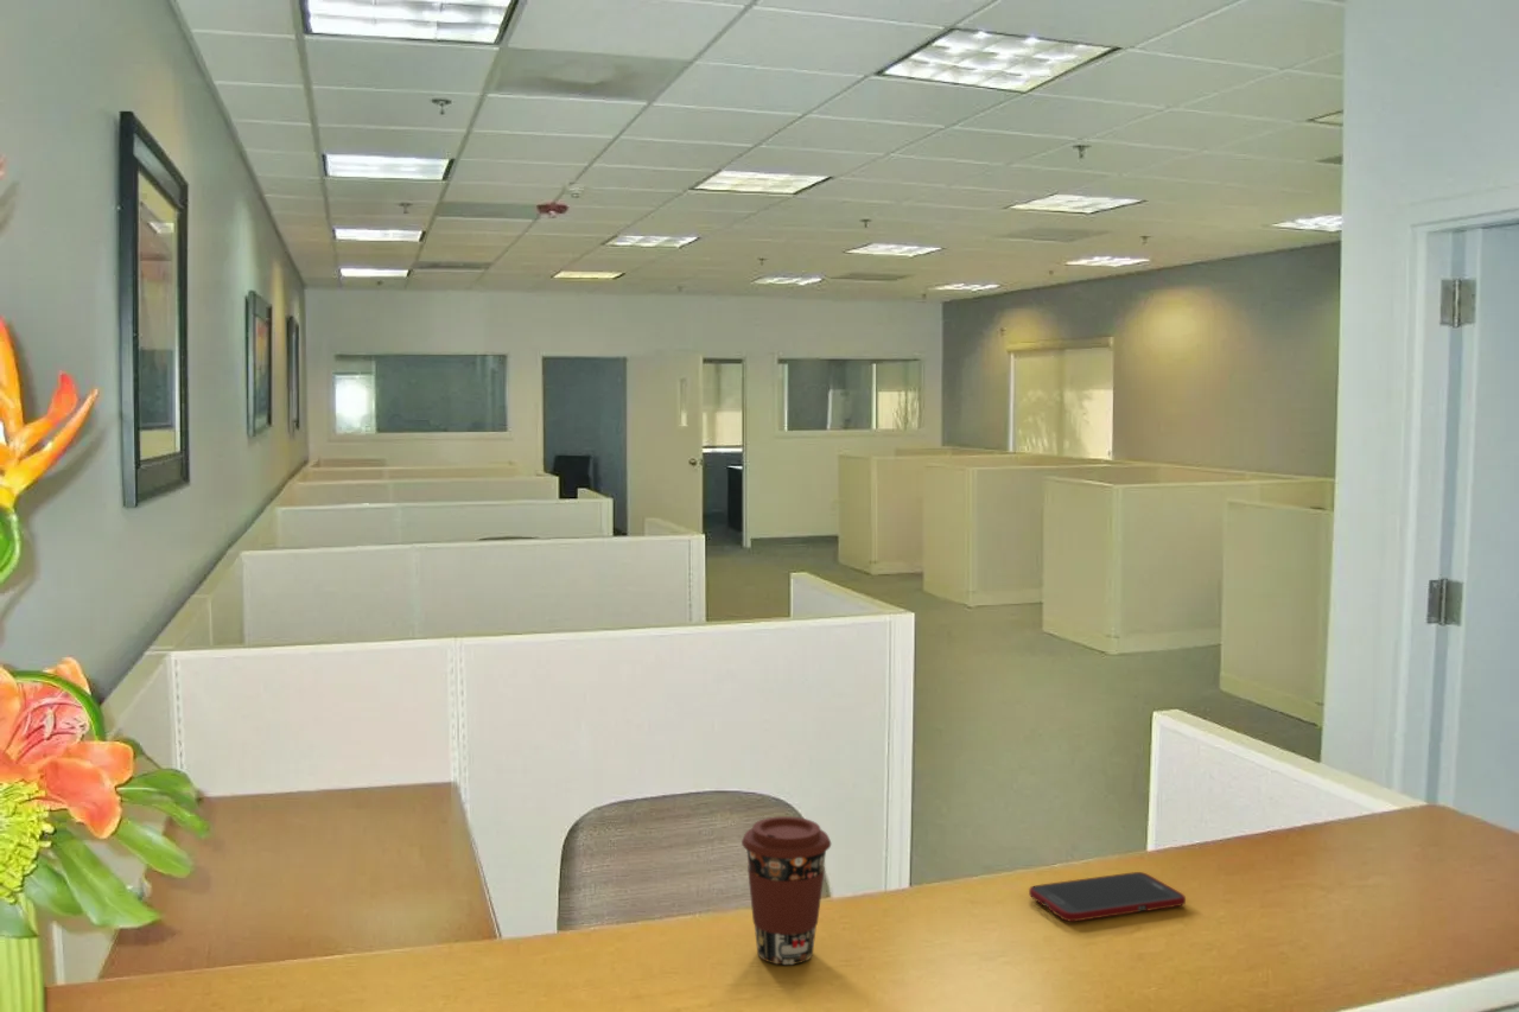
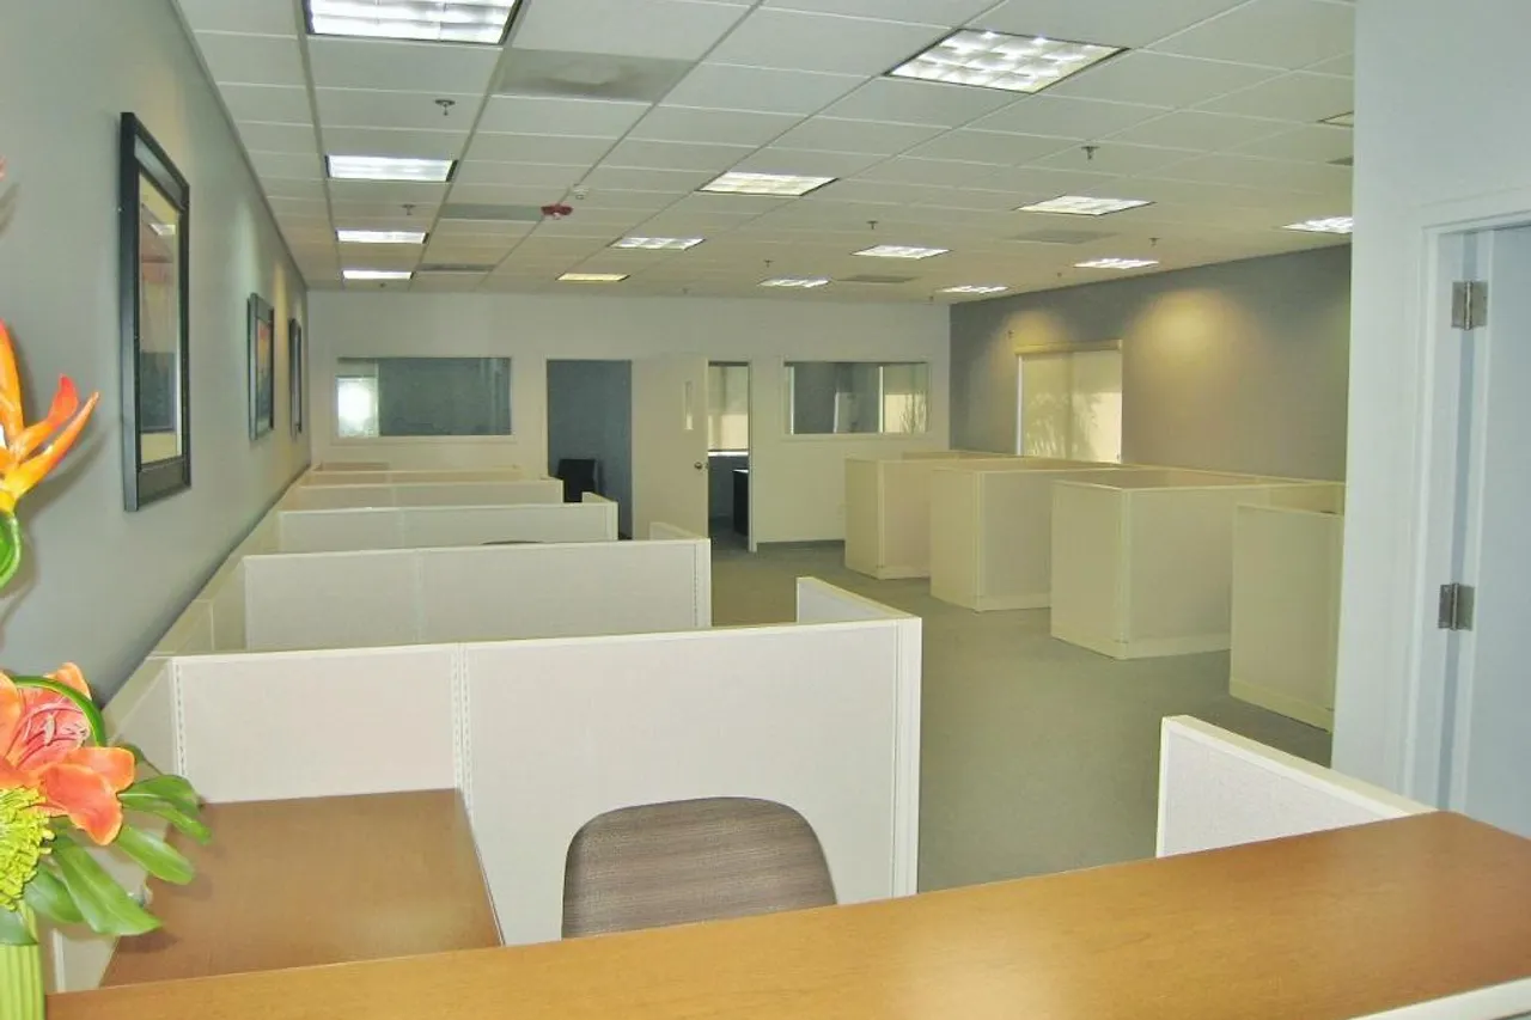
- coffee cup [741,815,832,966]
- cell phone [1028,871,1187,923]
